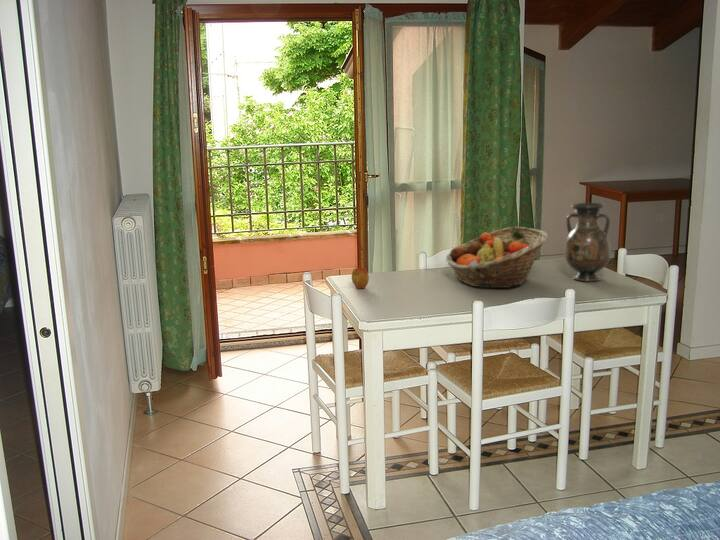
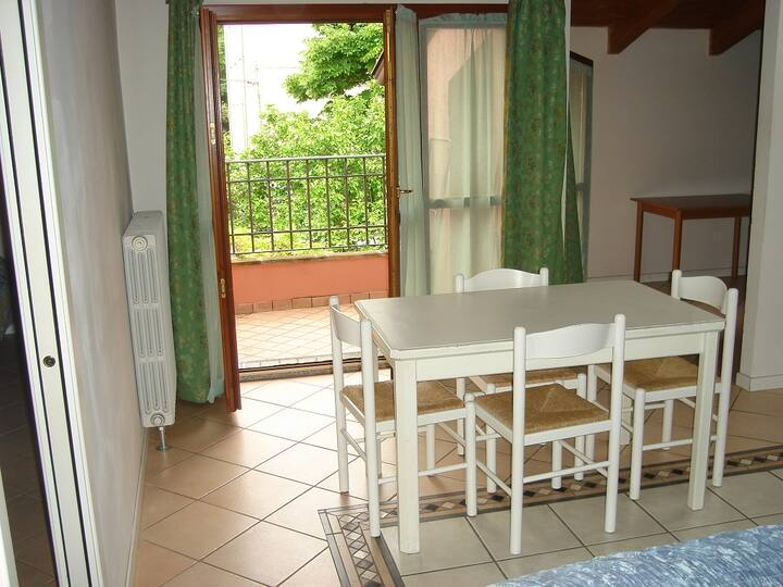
- vase [564,202,612,282]
- fruit basket [445,226,549,289]
- apple [351,263,370,289]
